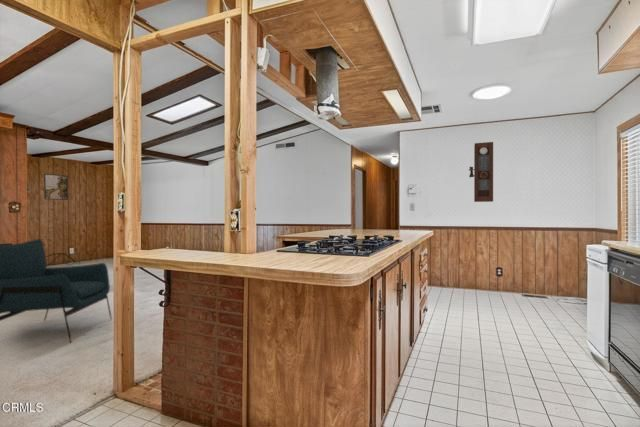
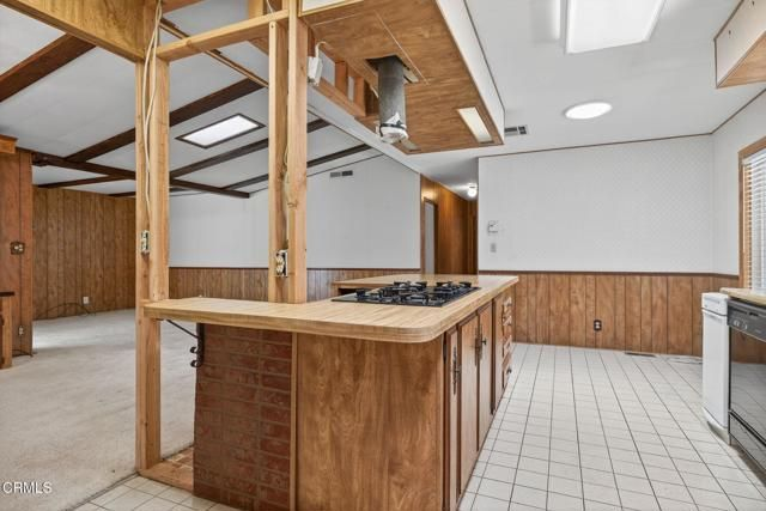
- chair [0,238,113,344]
- pendulum clock [468,141,494,203]
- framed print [43,173,69,201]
